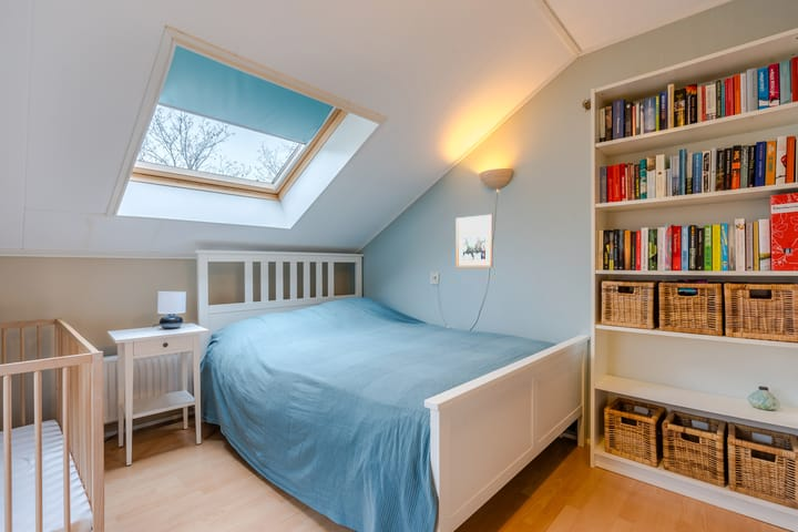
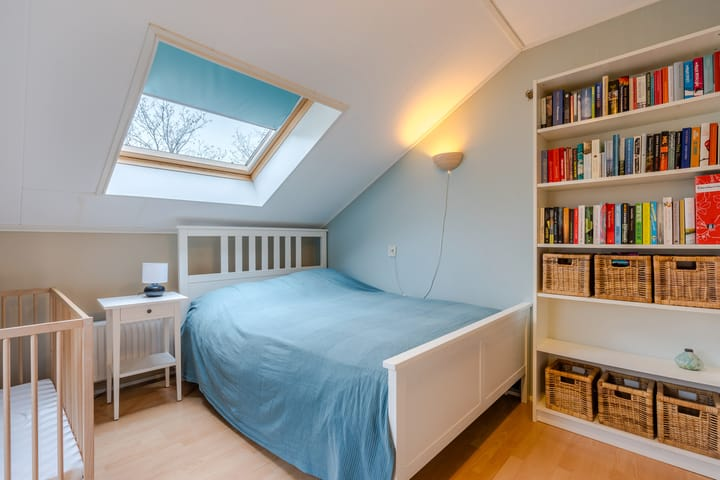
- wall art [456,214,493,268]
